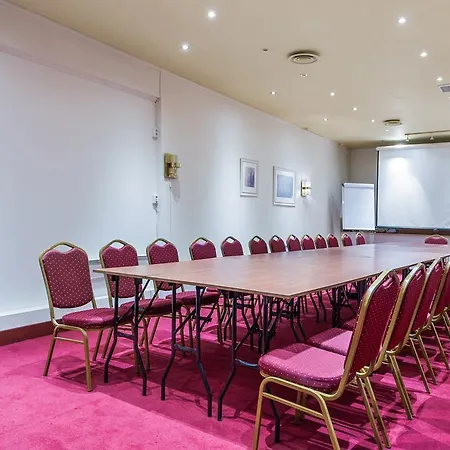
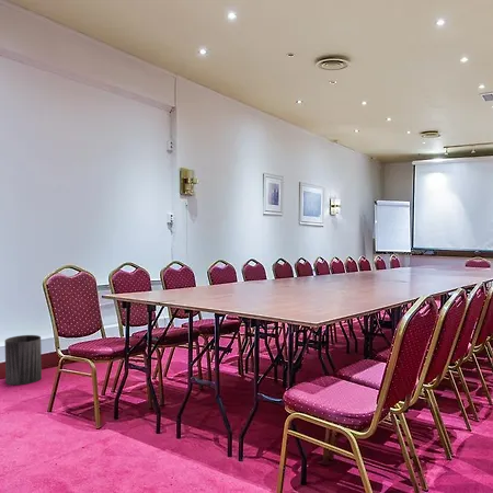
+ trash can [4,334,43,386]
